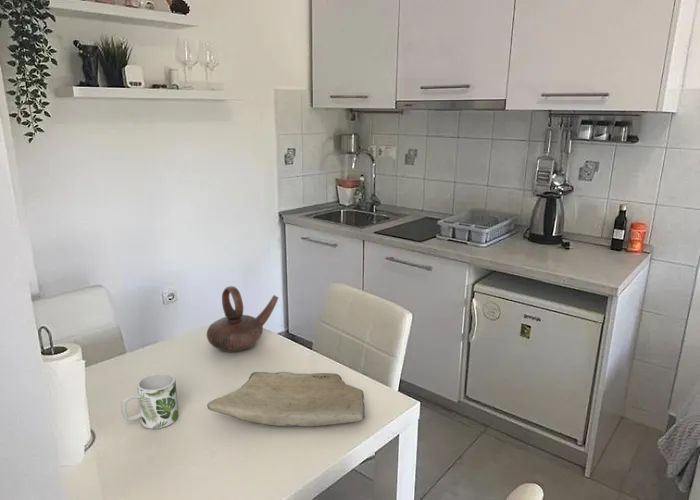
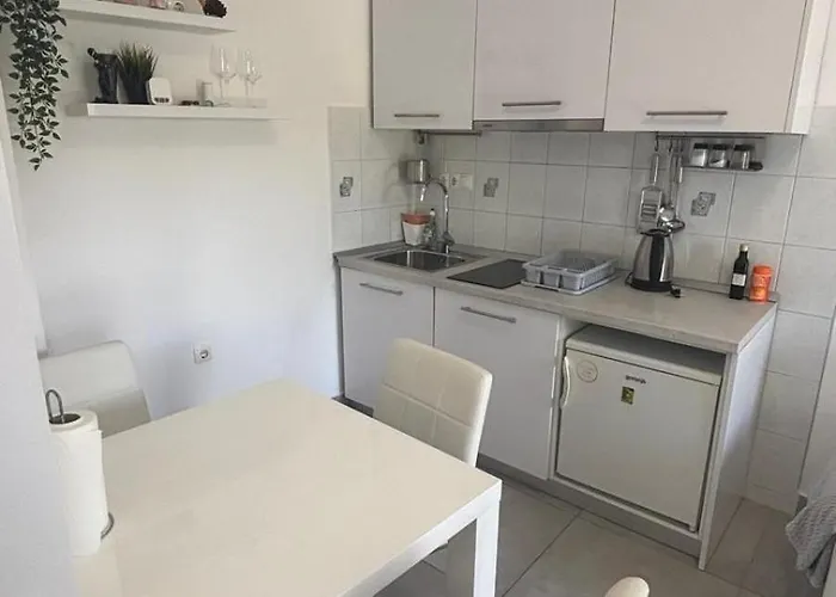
- teapot [206,285,279,353]
- mug [120,372,179,430]
- cutting board [206,371,366,427]
